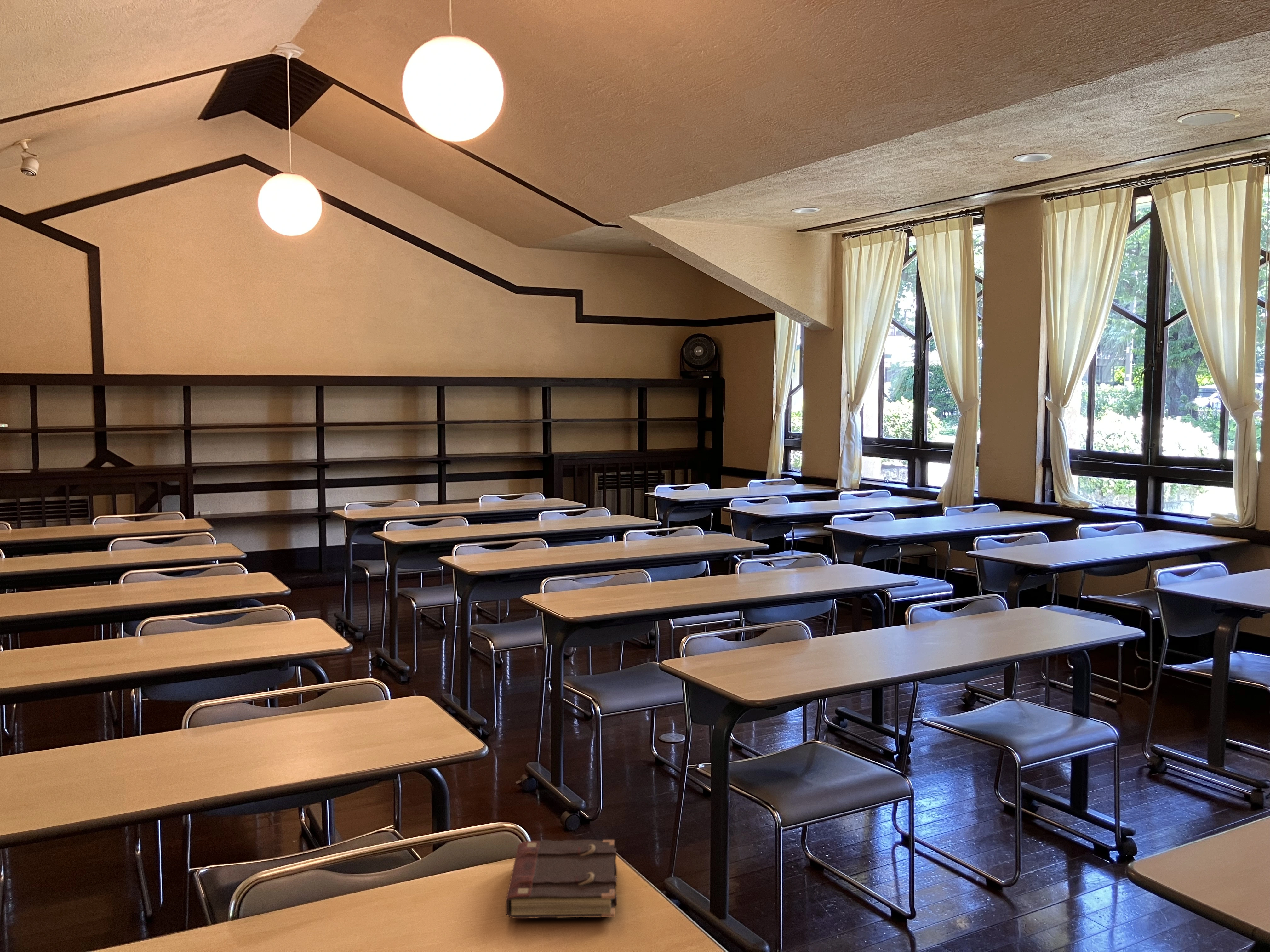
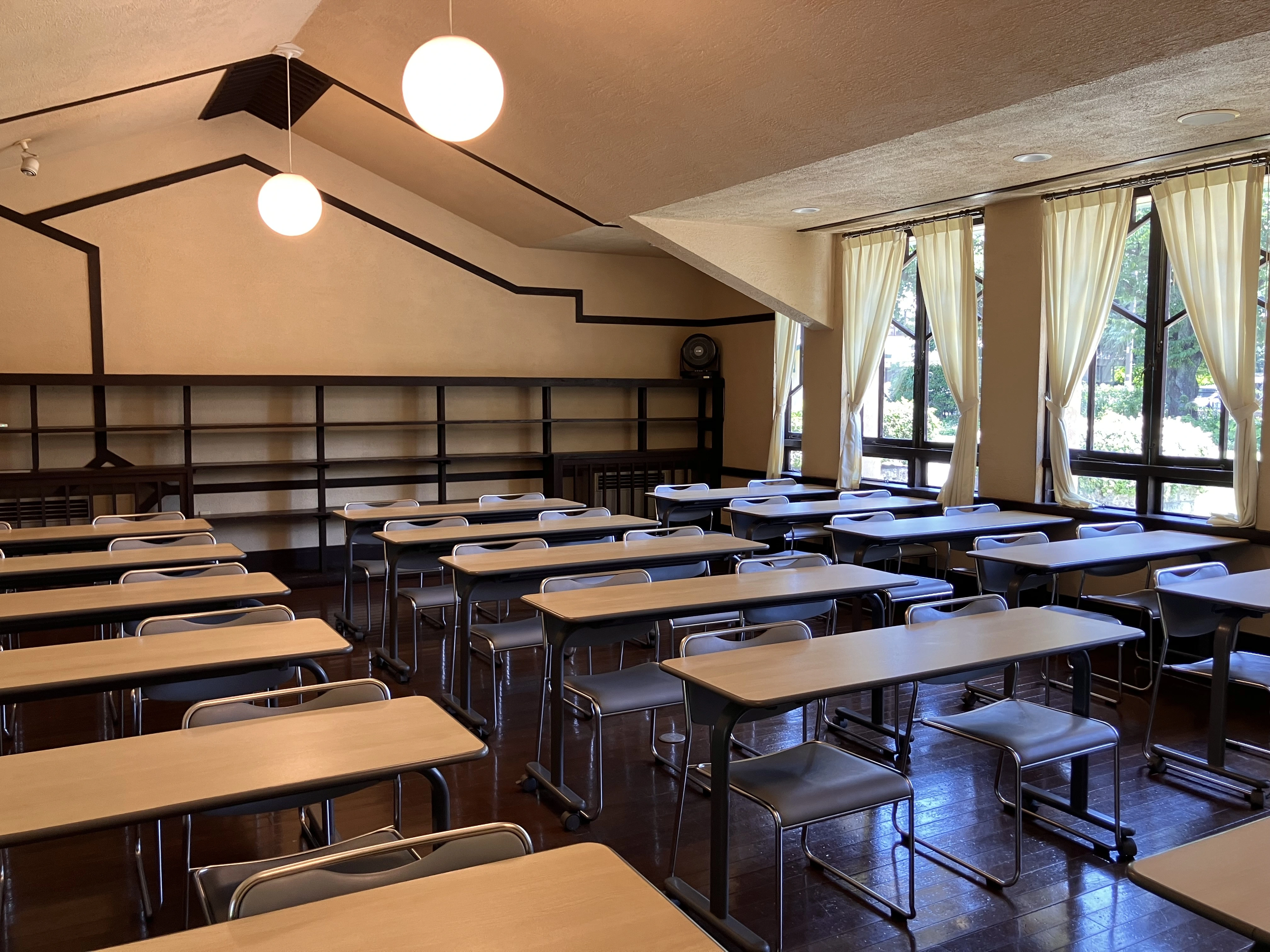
- book [505,840,618,919]
